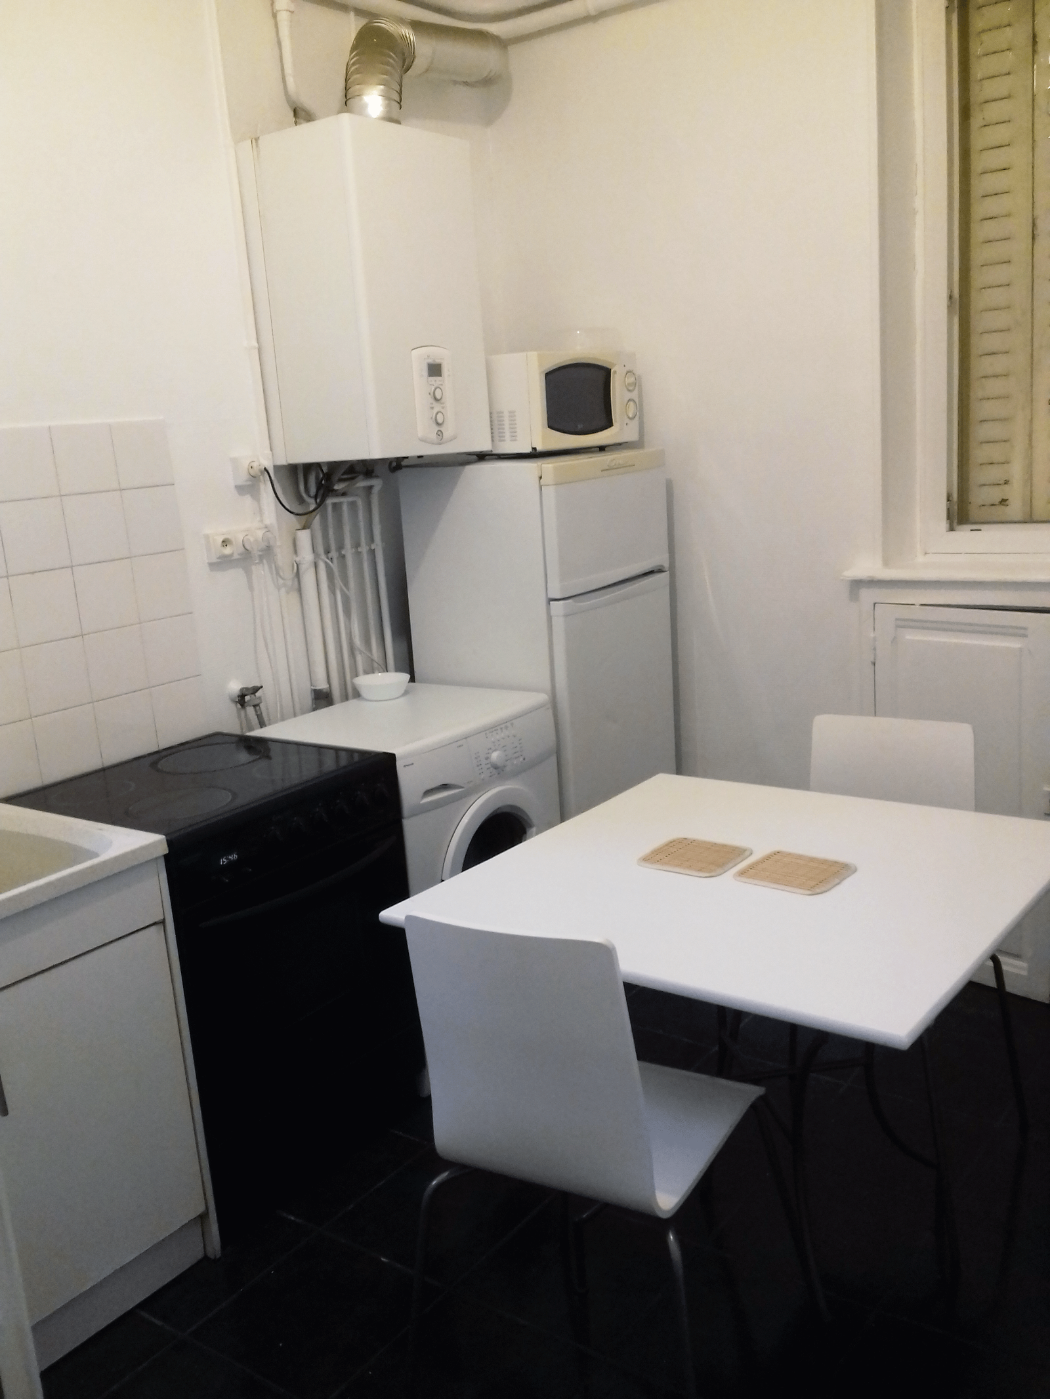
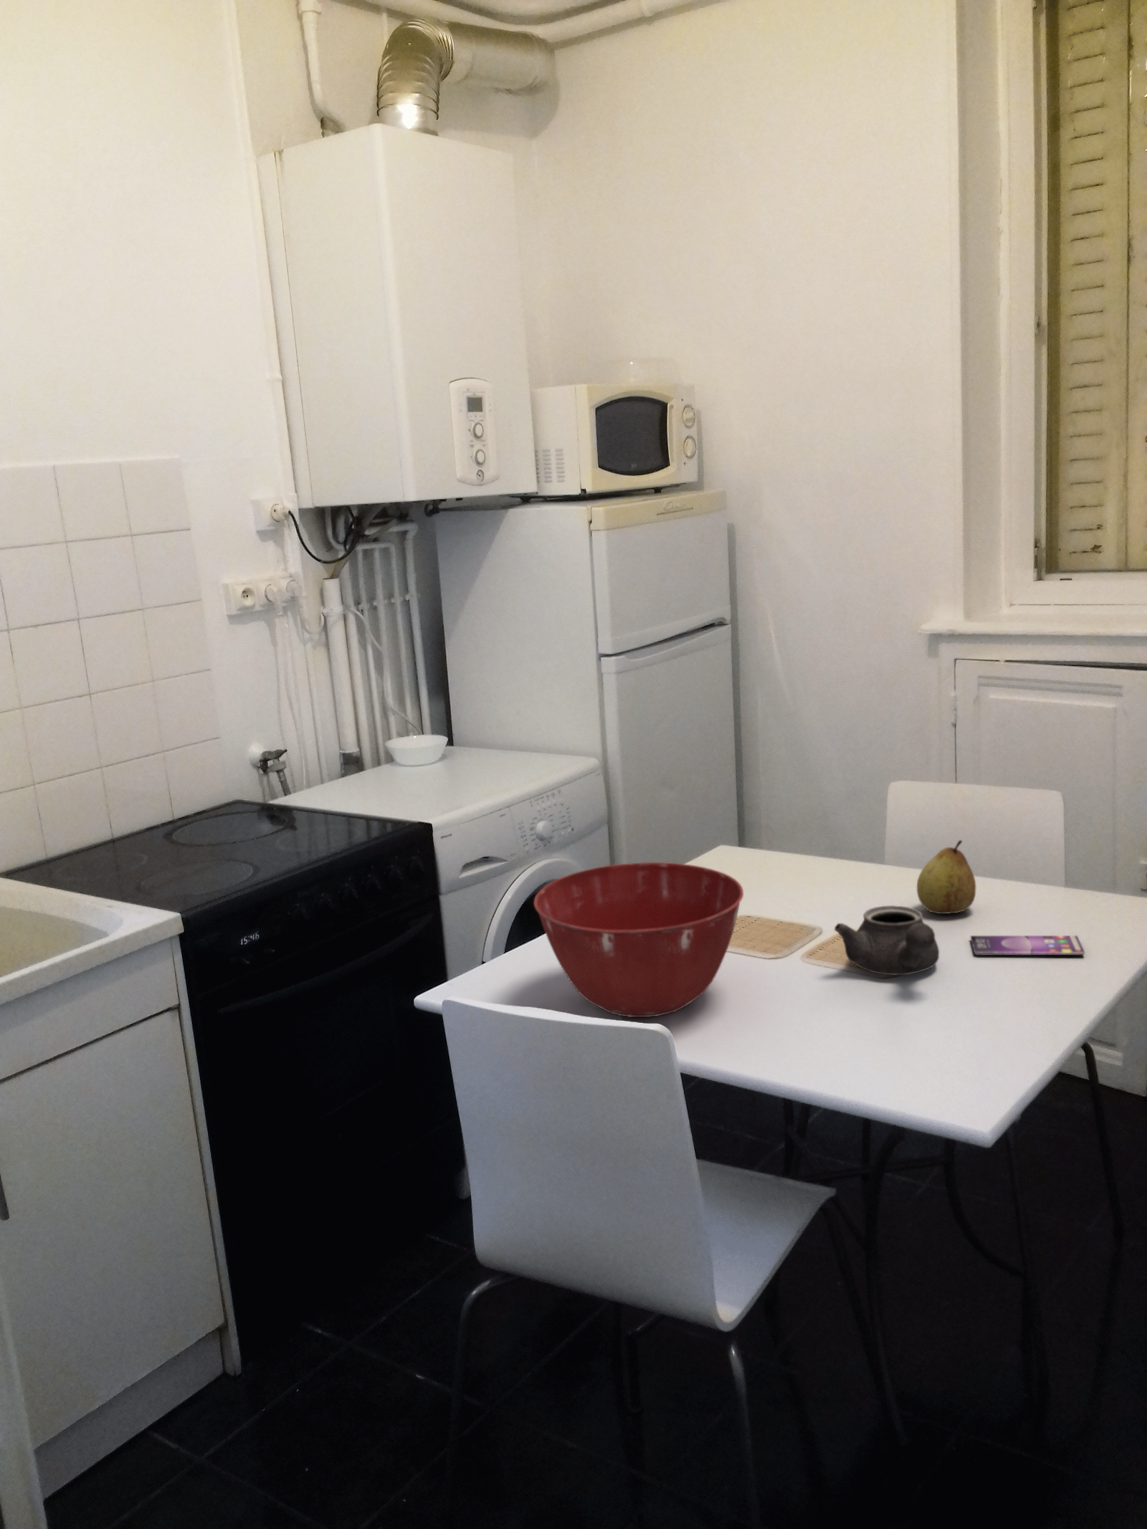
+ teapot [834,905,940,976]
+ smartphone [970,935,1086,957]
+ fruit [916,840,976,915]
+ mixing bowl [534,861,745,1018]
